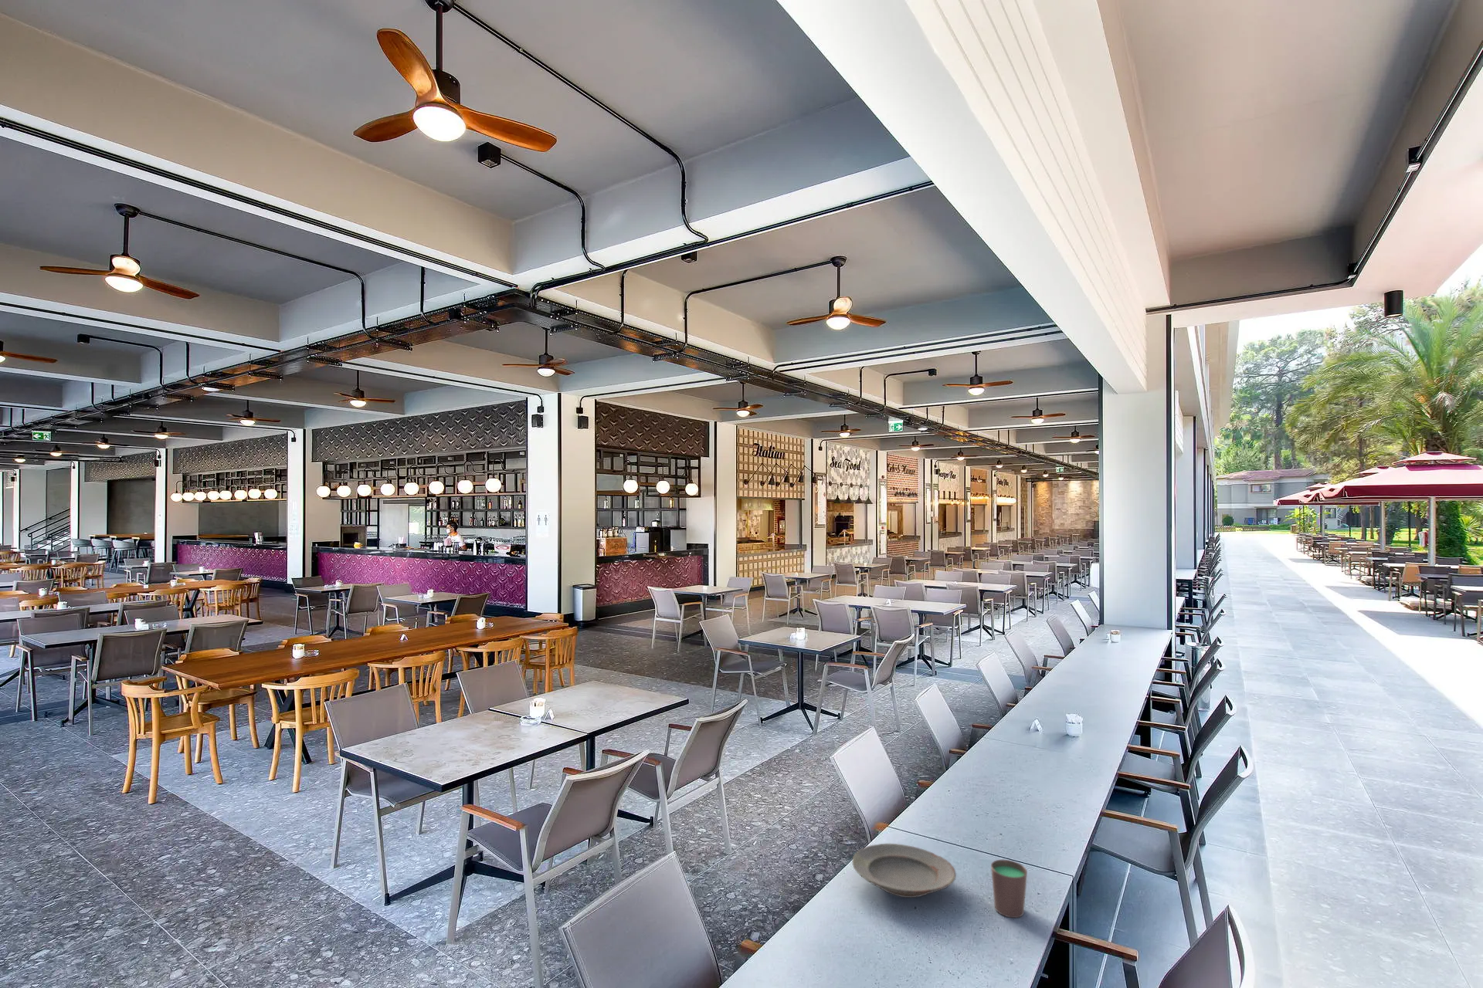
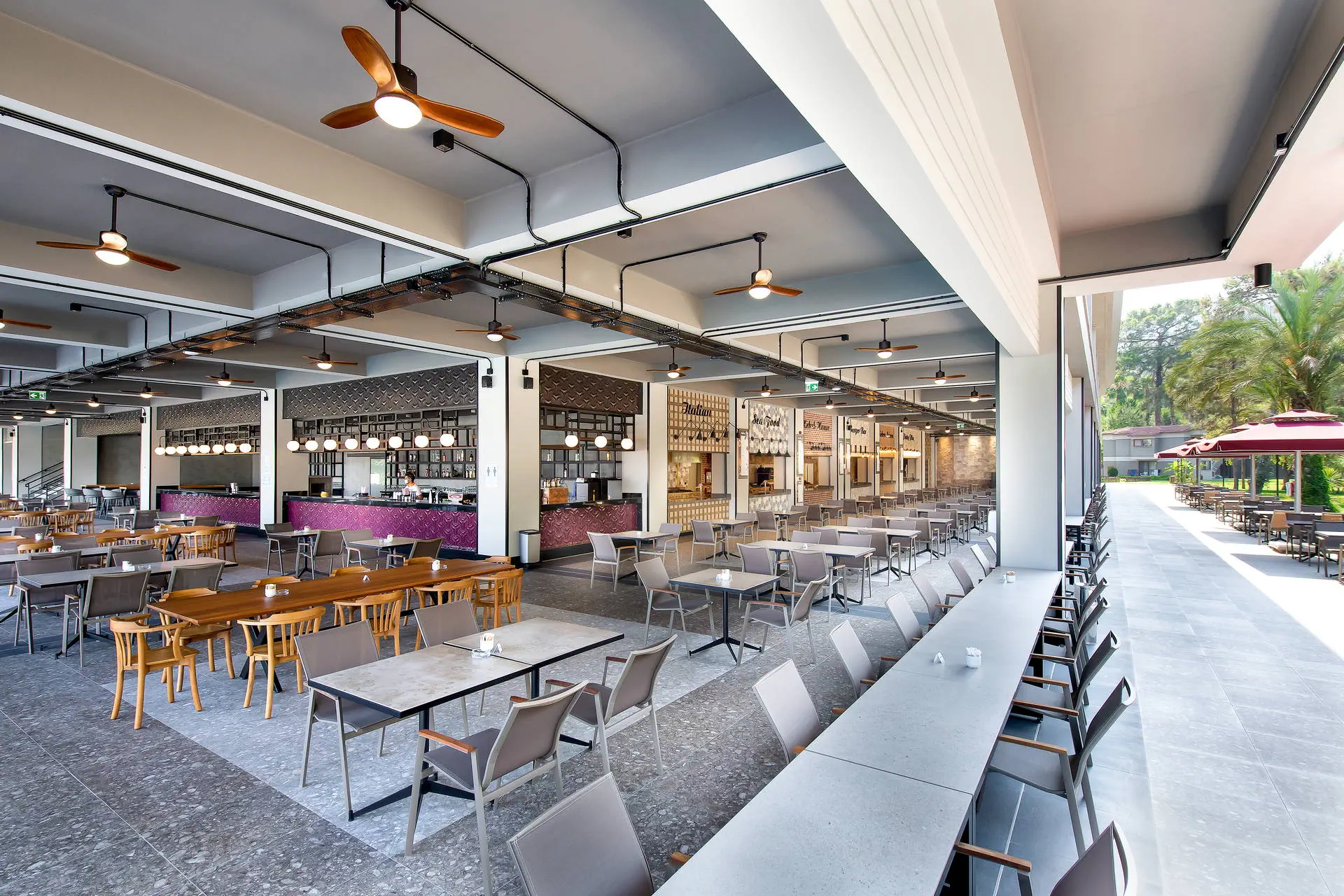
- cup [990,859,1028,919]
- plate [851,842,957,899]
